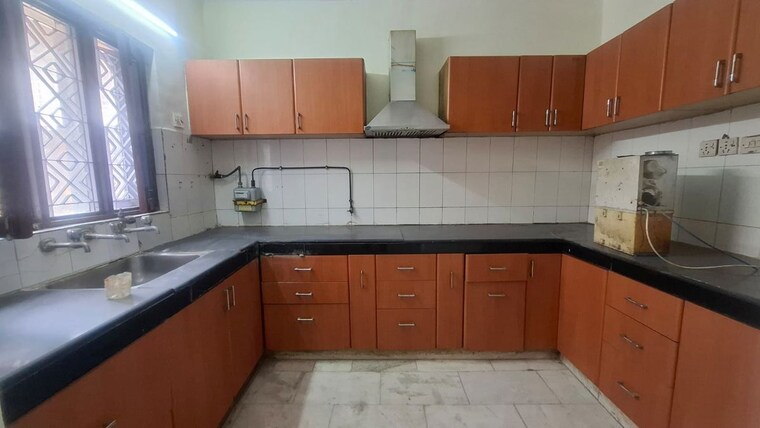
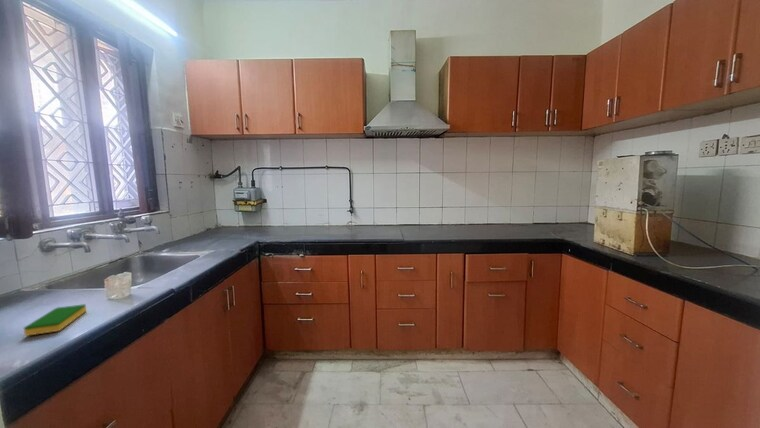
+ dish sponge [23,303,87,337]
